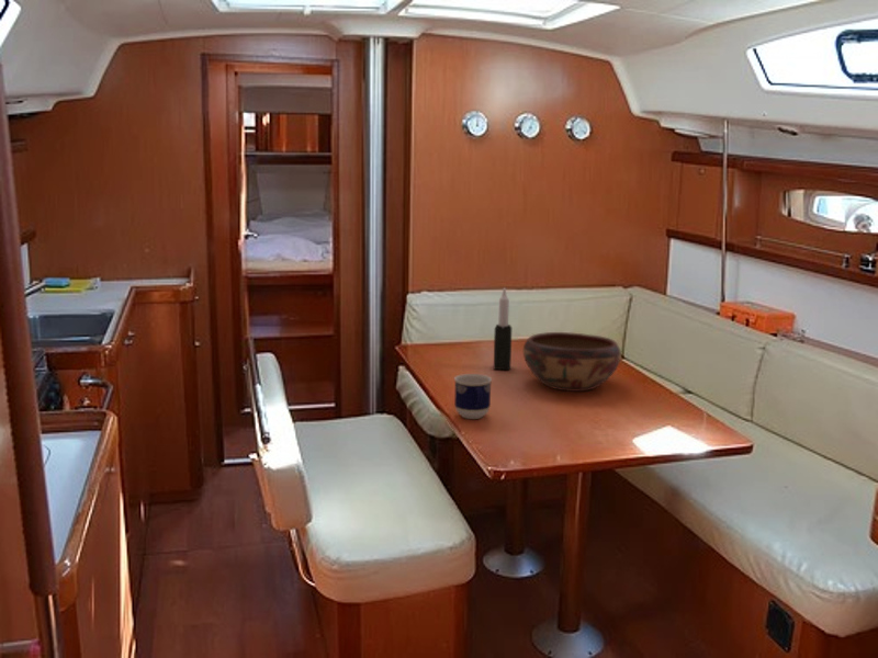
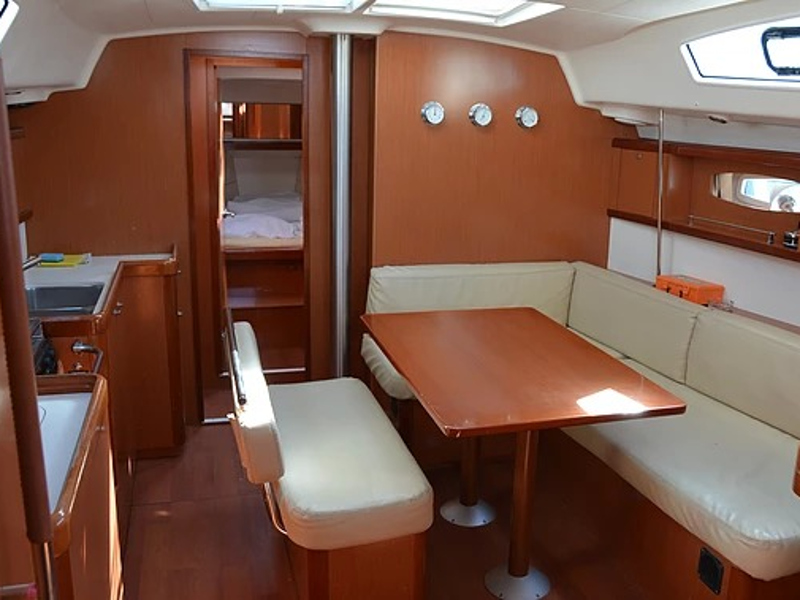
- decorative bowl [522,331,622,393]
- cup [453,373,493,420]
- candle [493,287,513,371]
